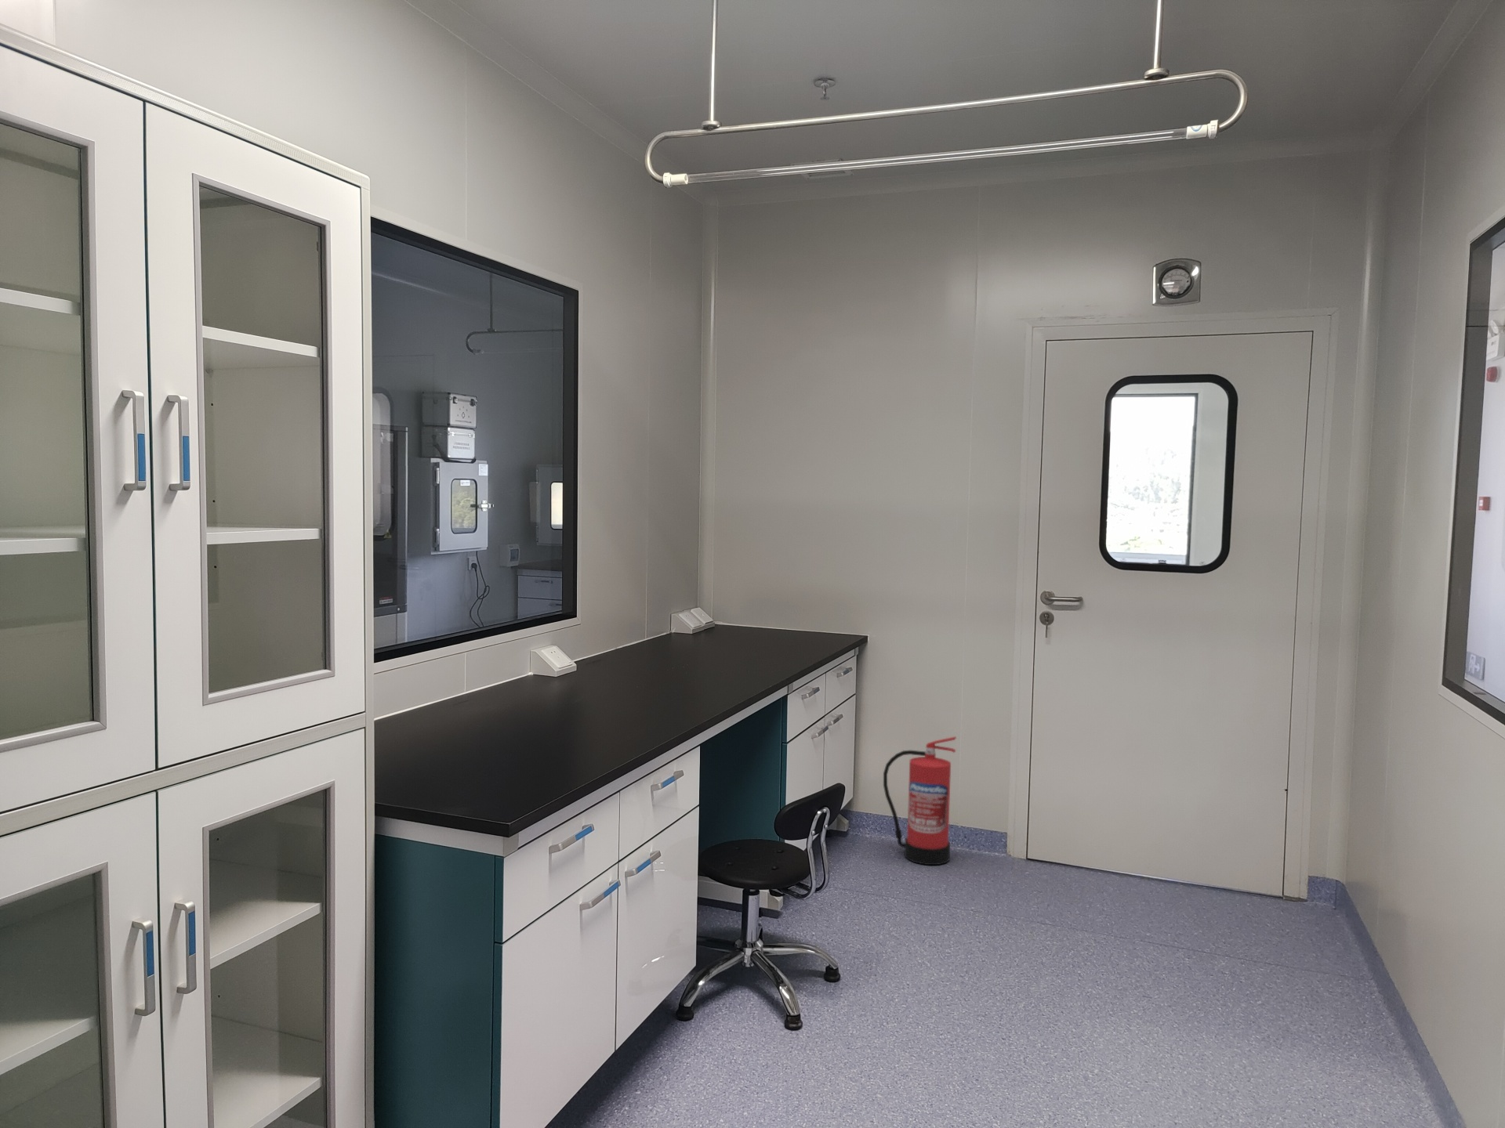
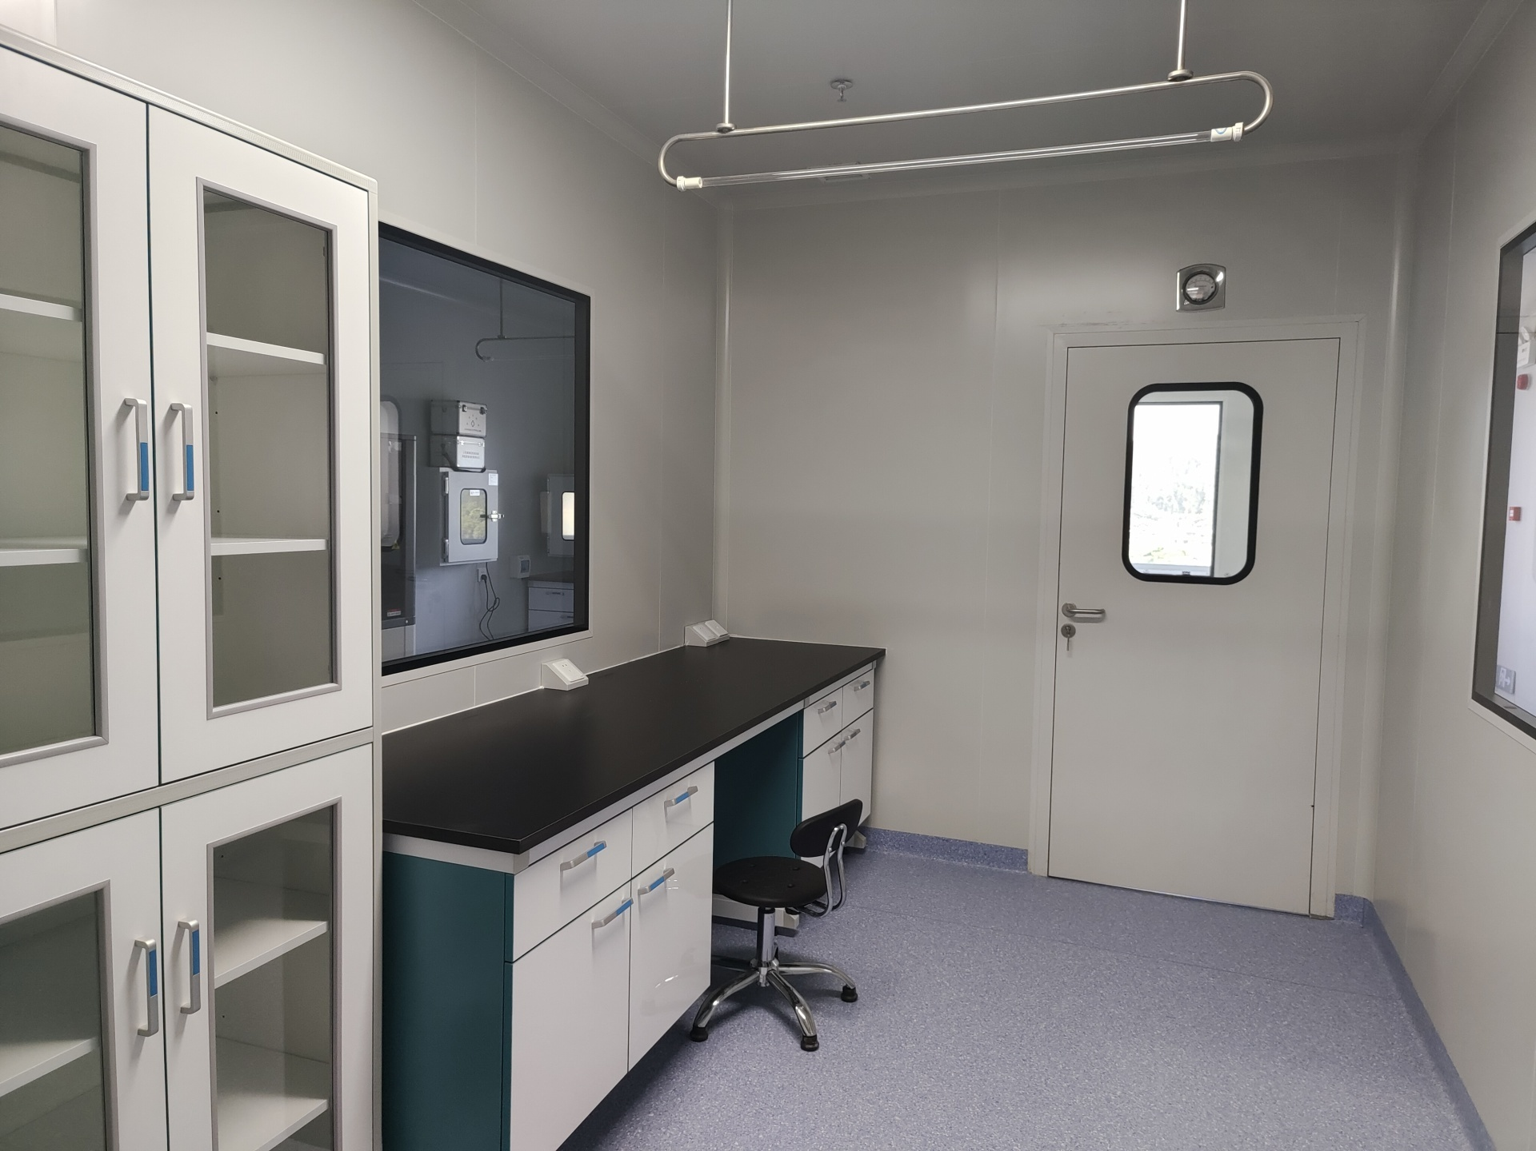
- fire extinguisher [883,736,958,866]
